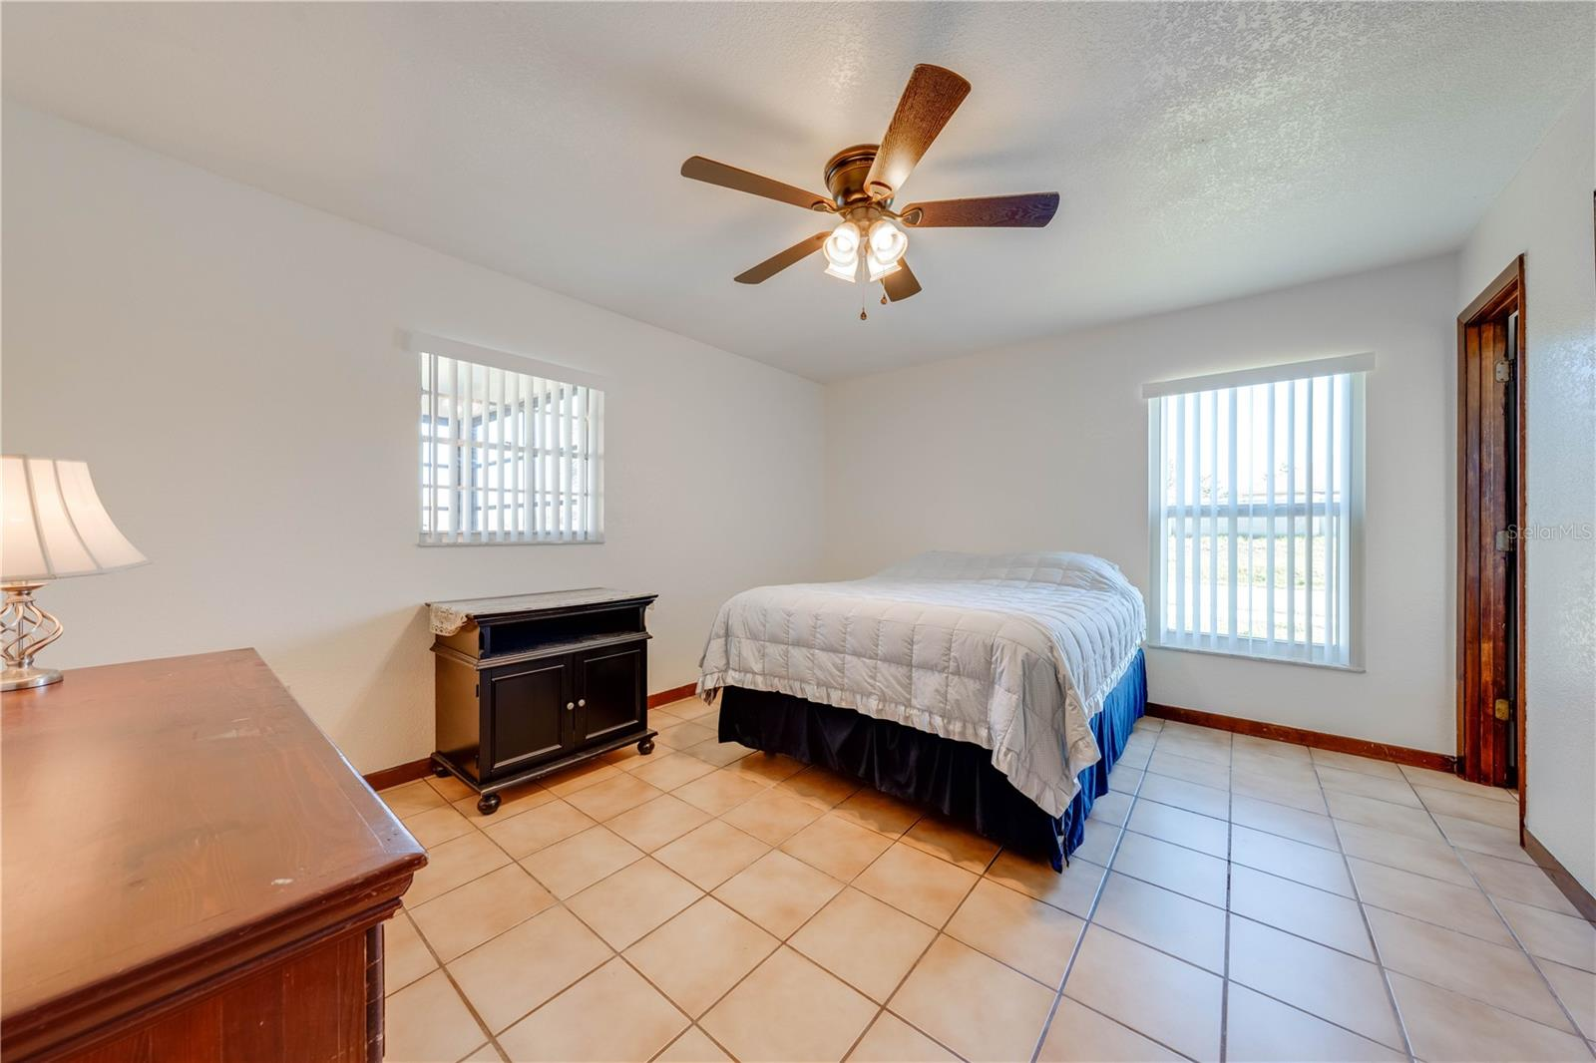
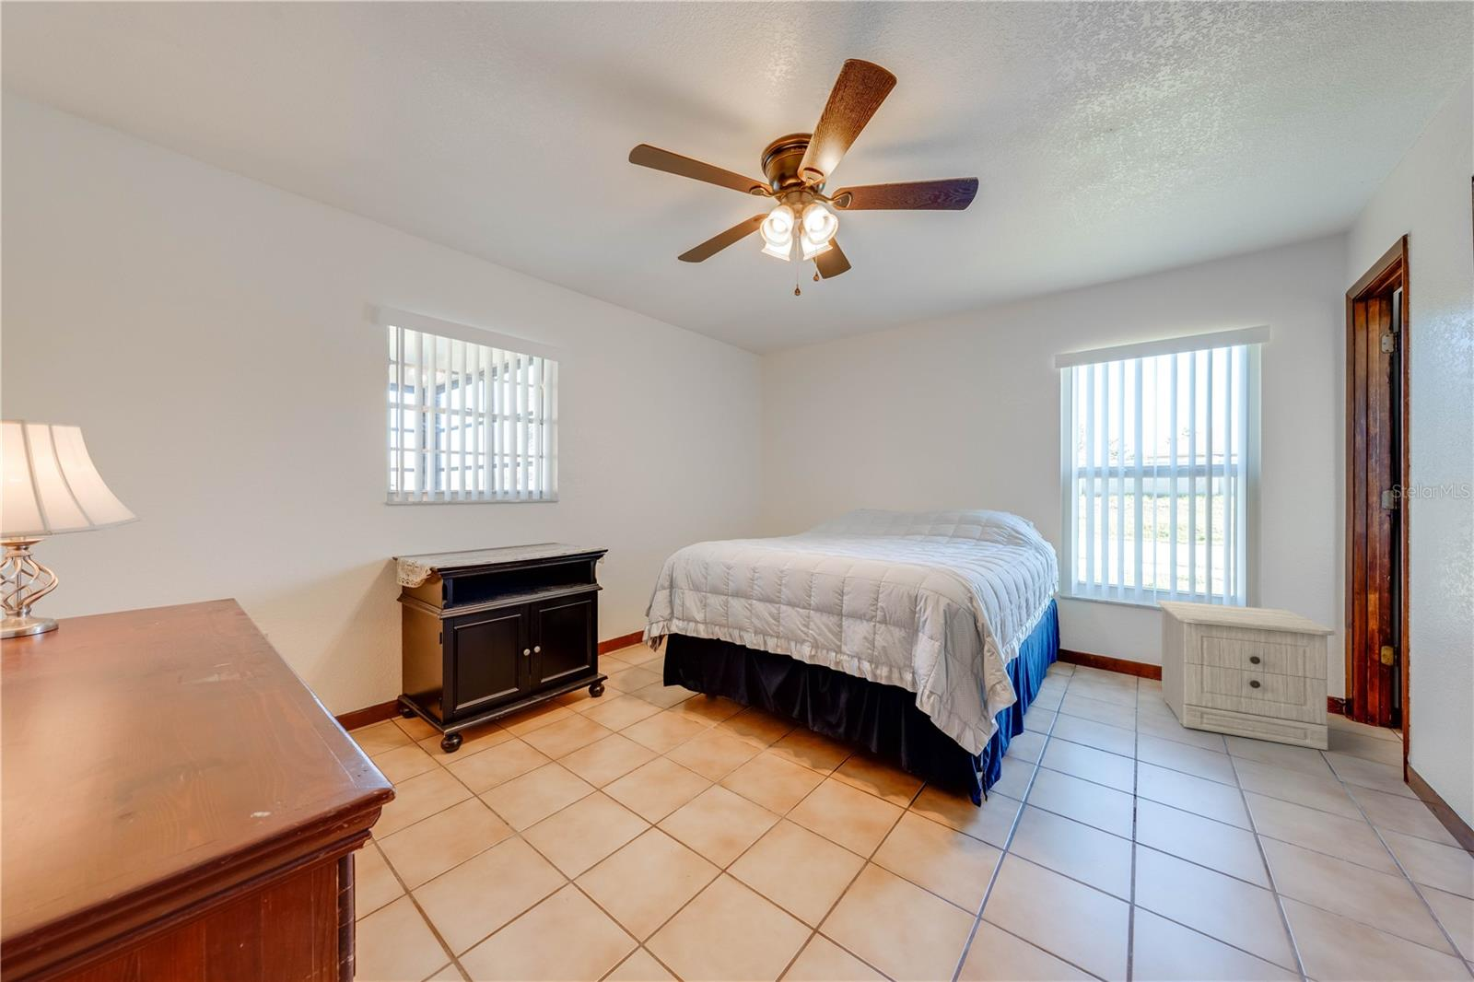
+ nightstand [1156,600,1336,751]
